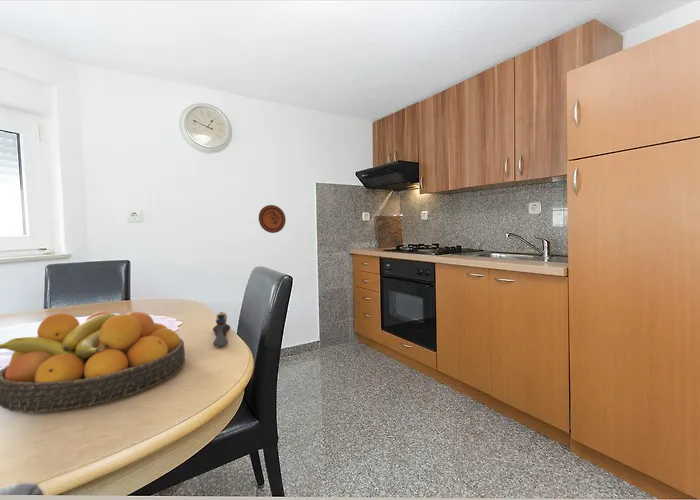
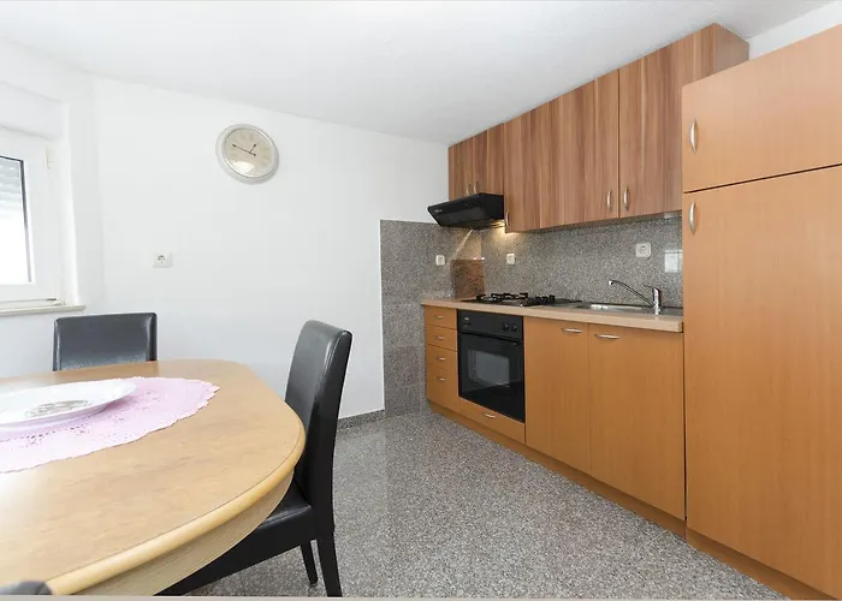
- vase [212,311,231,348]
- decorative plate [258,204,287,234]
- fruit bowl [0,310,186,414]
